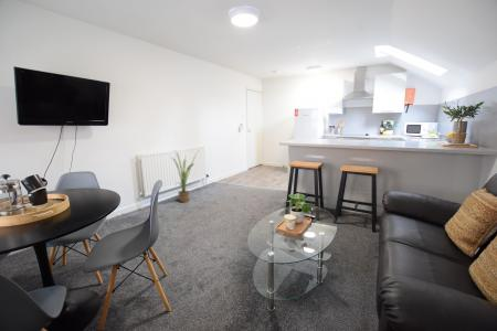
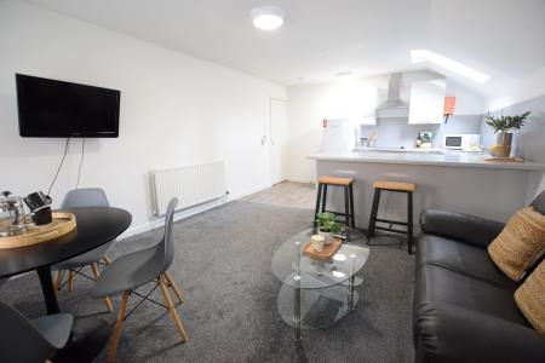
- house plant [171,150,199,203]
